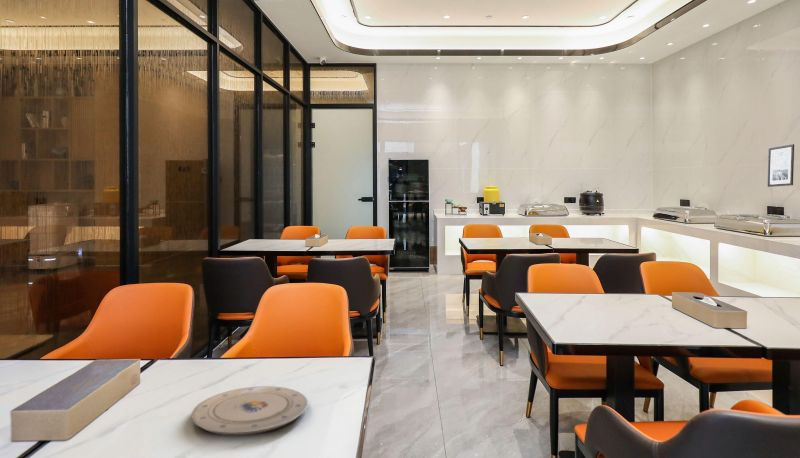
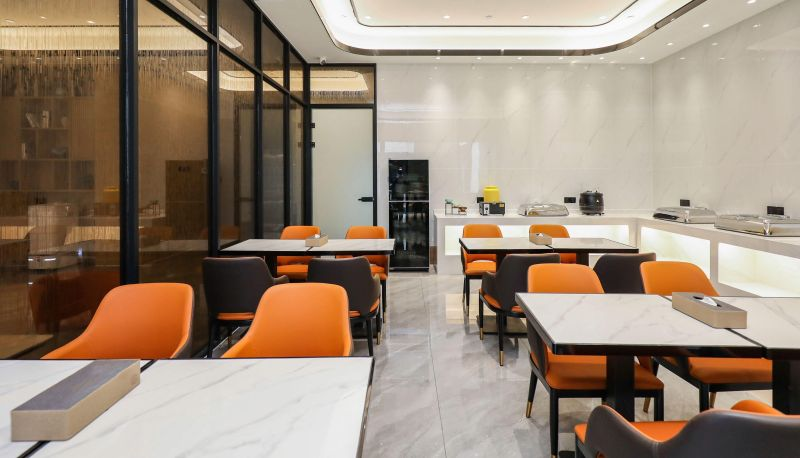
- plate [190,385,309,436]
- wall art [767,143,795,188]
